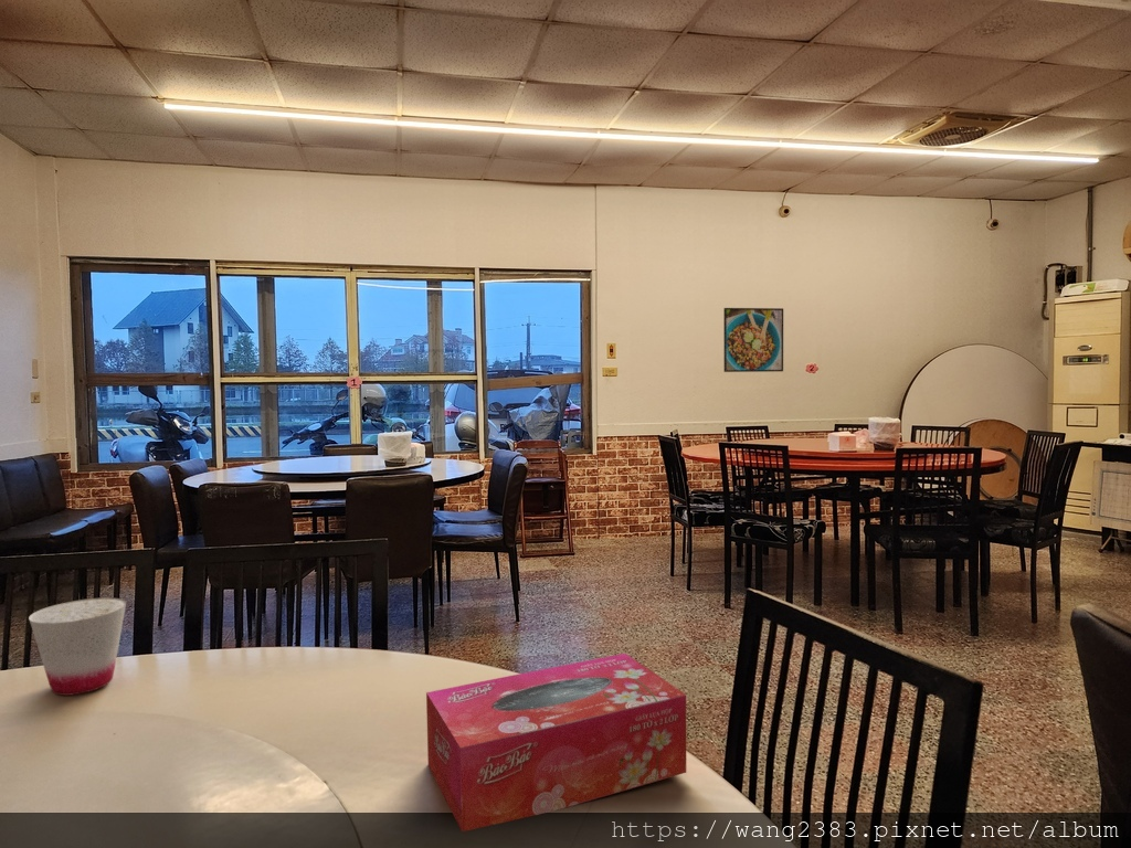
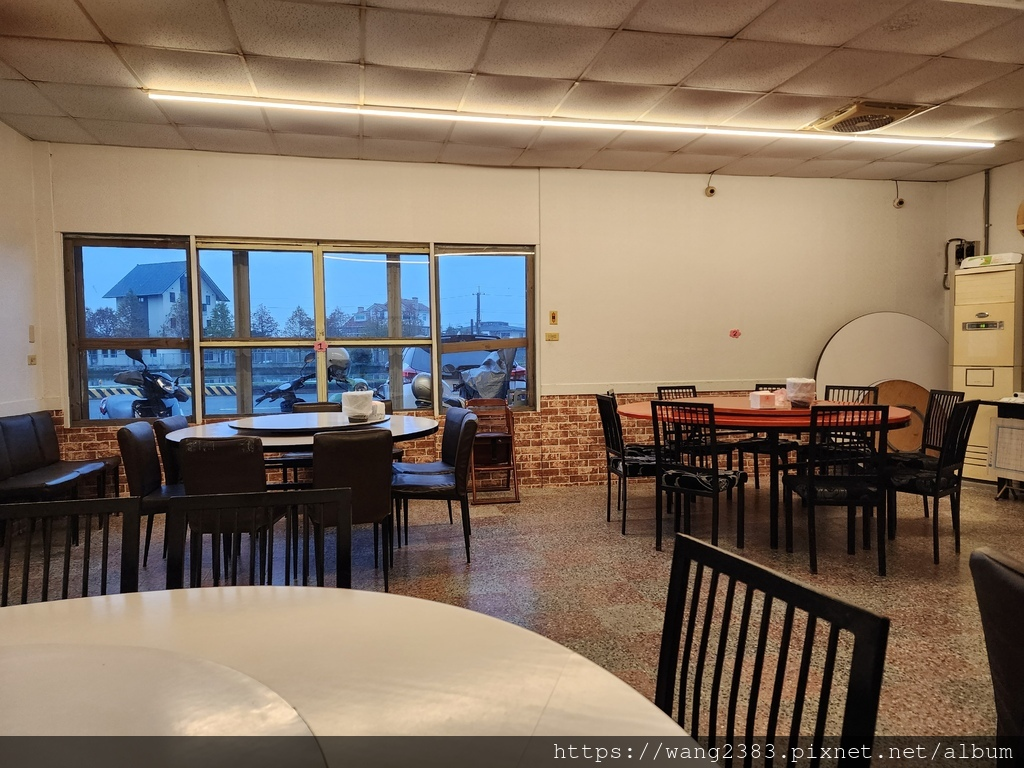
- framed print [722,307,784,373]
- cup [28,596,127,697]
- tissue box [425,653,687,833]
